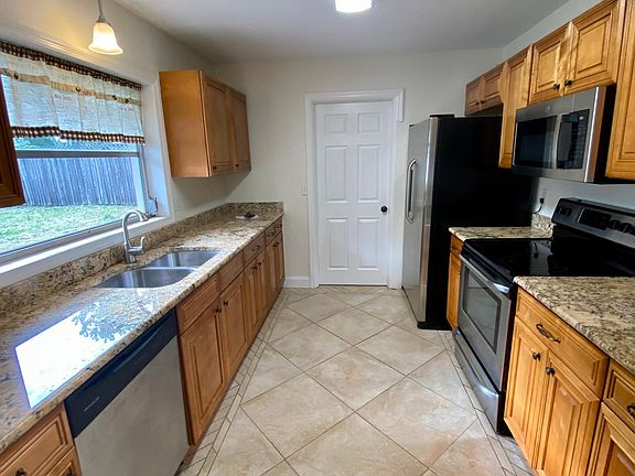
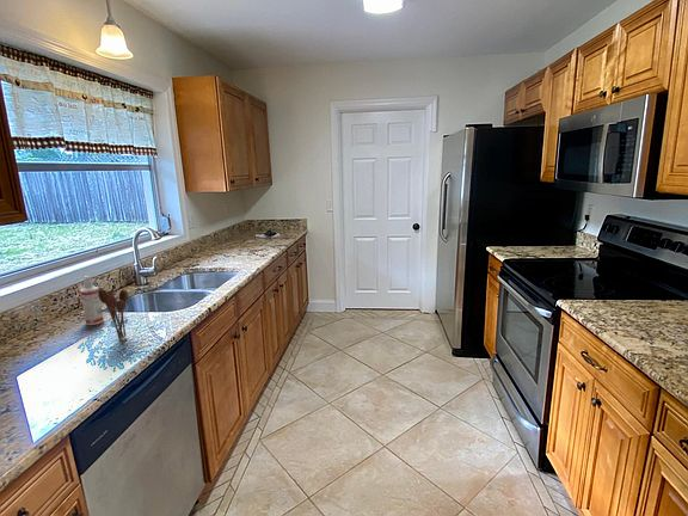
+ spray bottle [79,275,105,326]
+ utensil holder [98,288,129,340]
